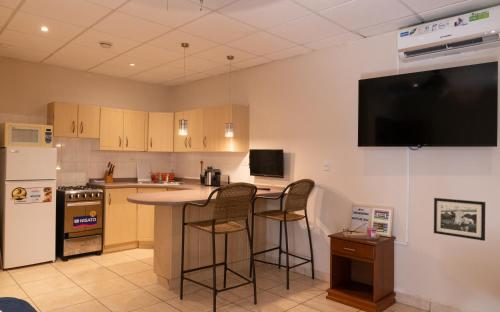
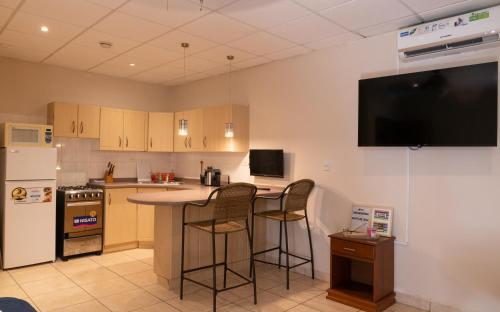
- picture frame [433,197,486,242]
